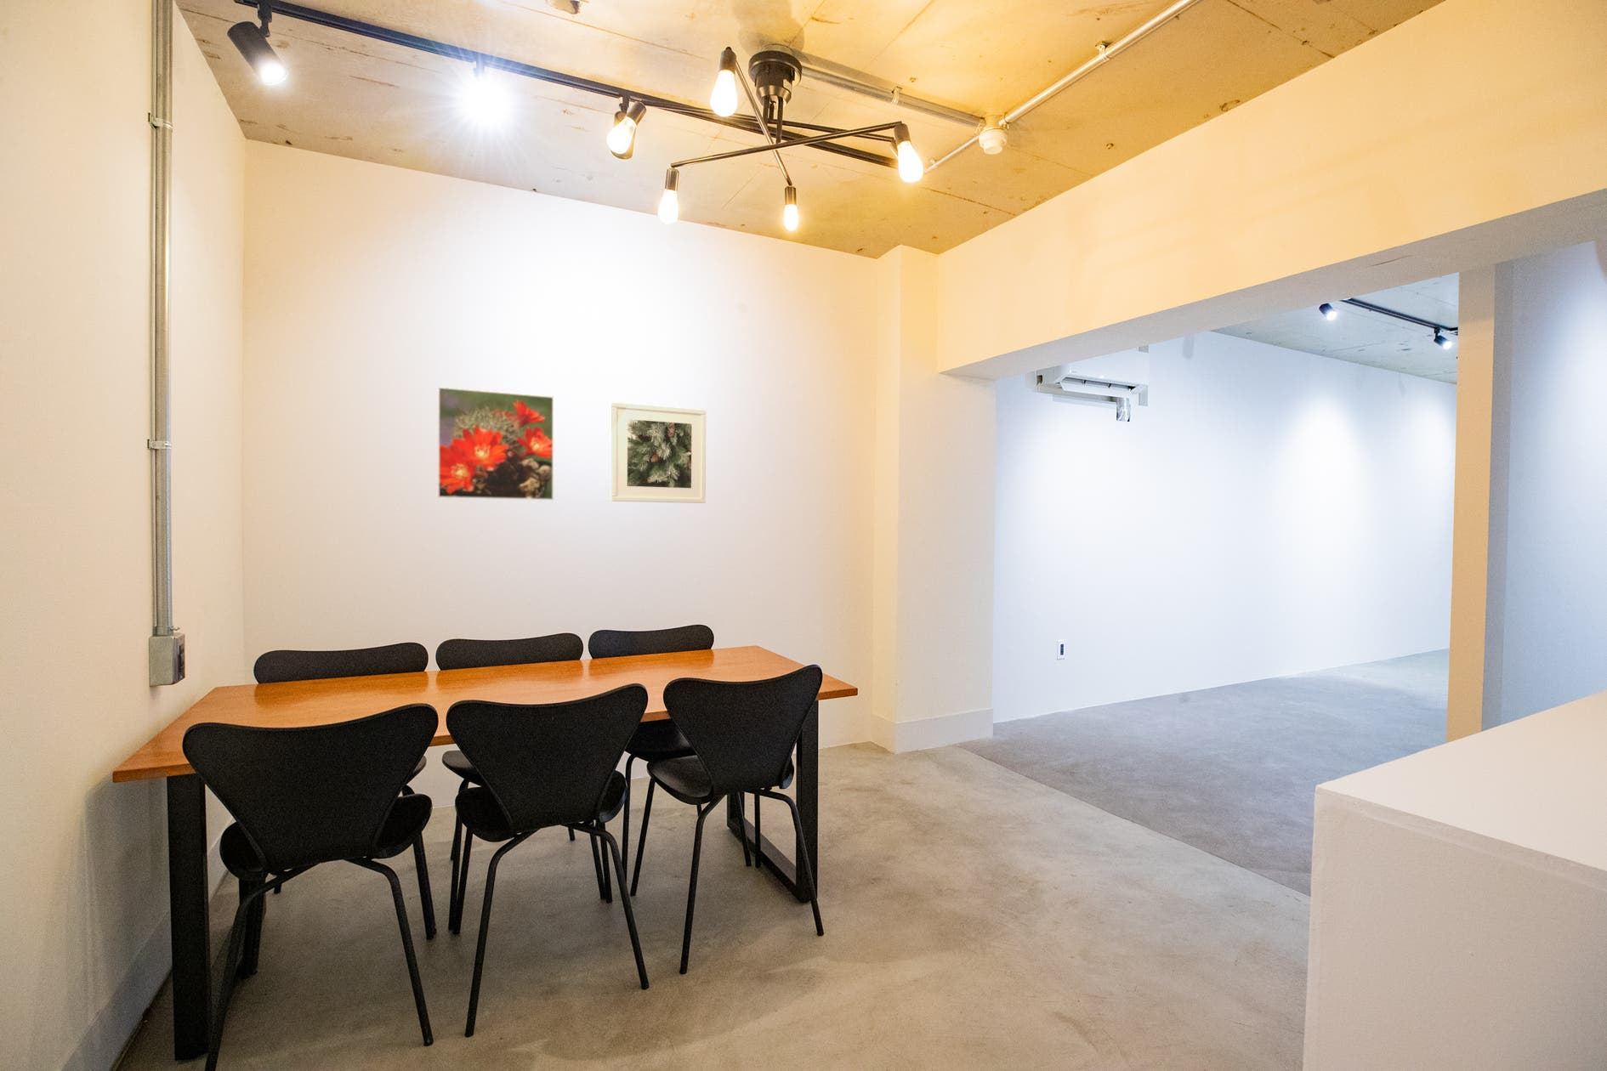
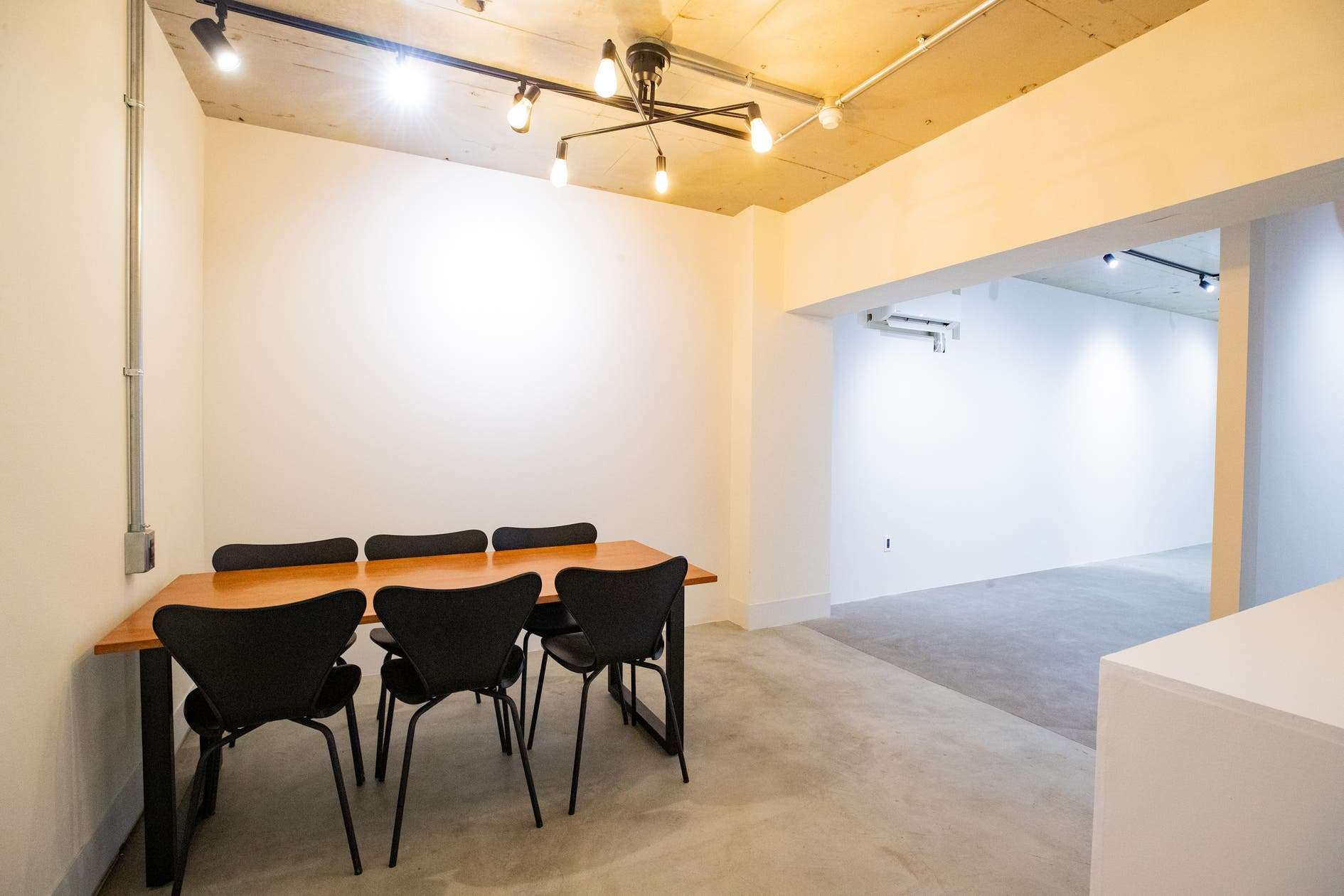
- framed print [438,386,555,501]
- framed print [611,402,707,504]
